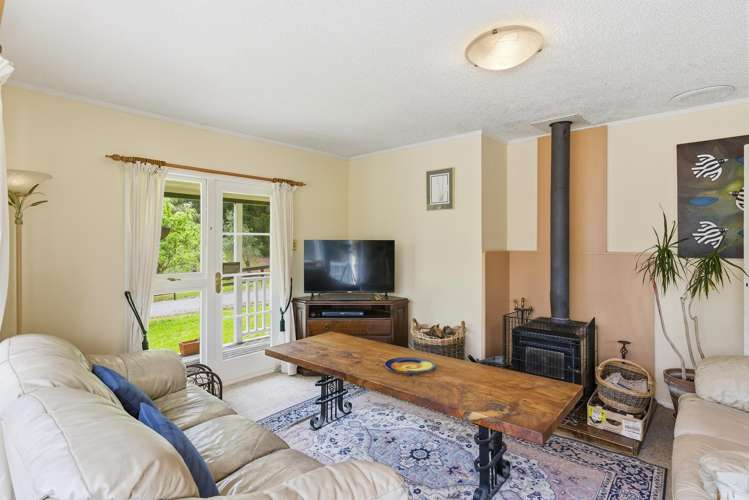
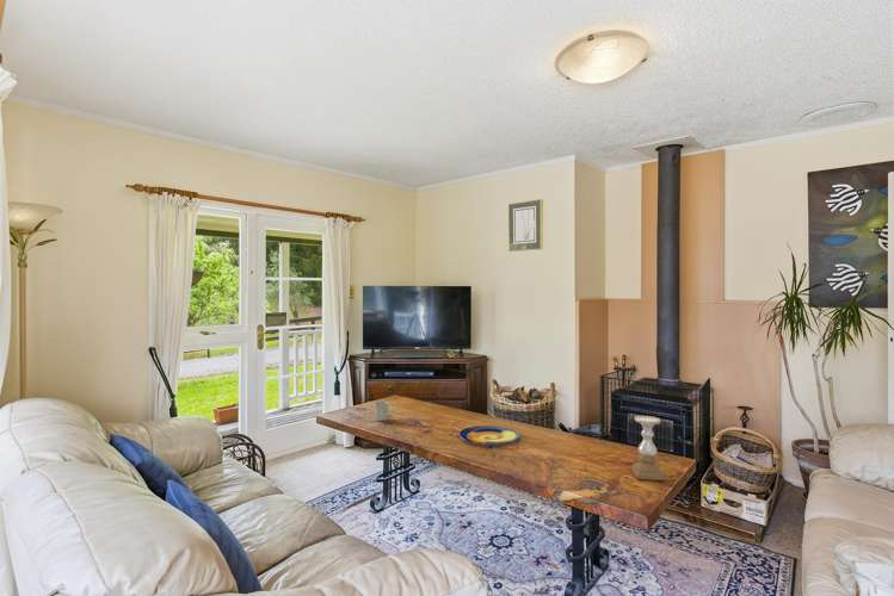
+ candle holder [630,415,666,482]
+ mug [374,401,394,422]
